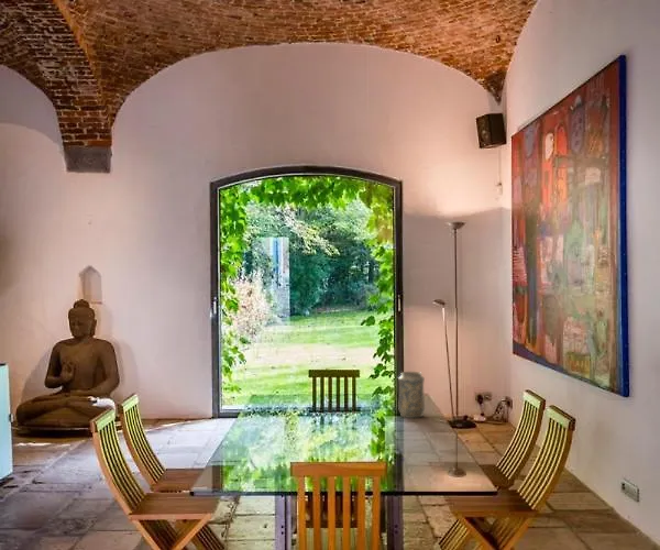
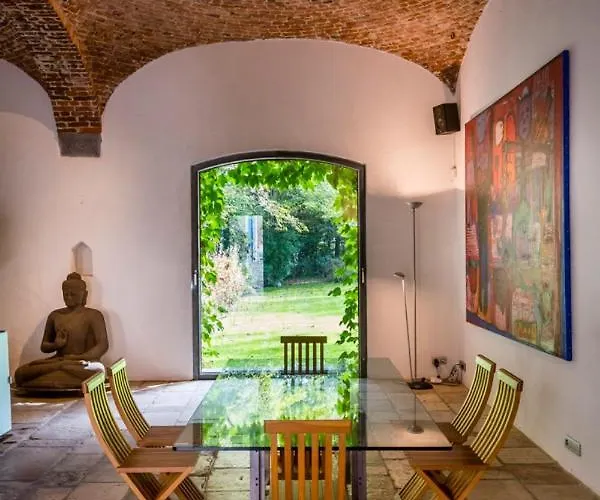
- decorative vase [397,371,426,419]
